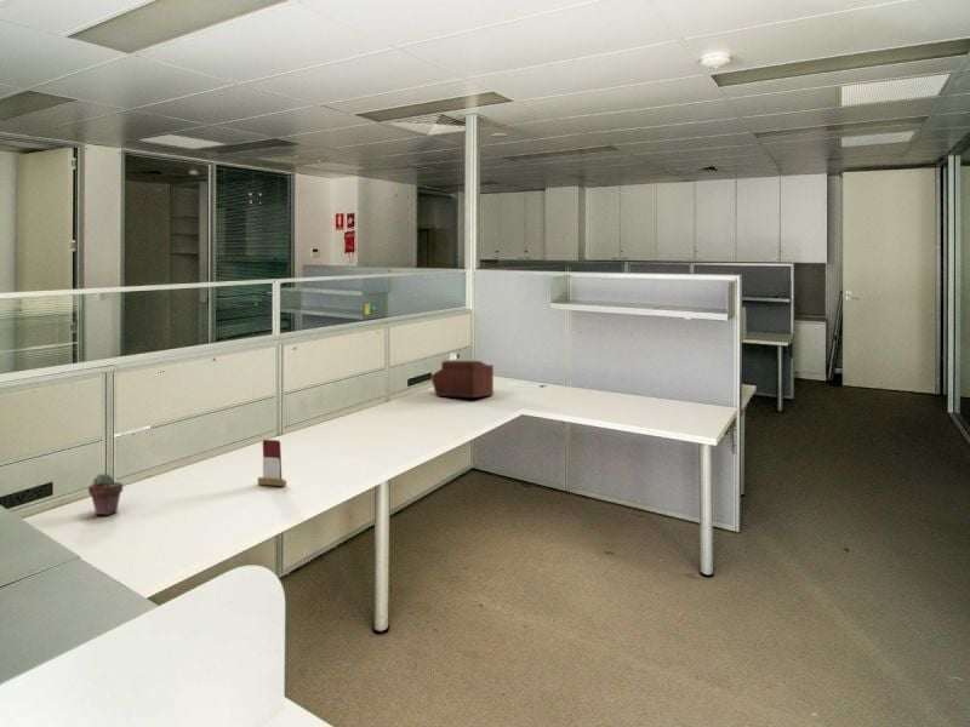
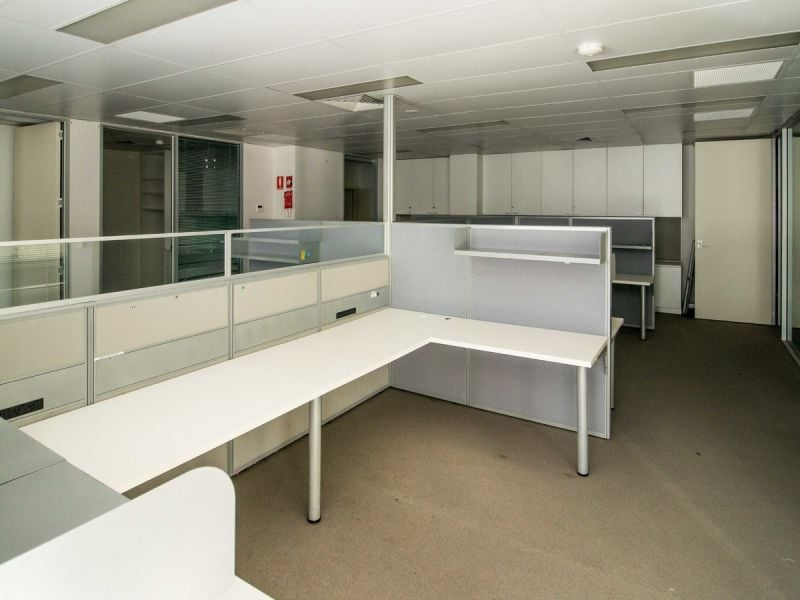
- sewing box [429,360,495,399]
- potted succulent [87,473,124,516]
- smartphone [257,439,287,487]
